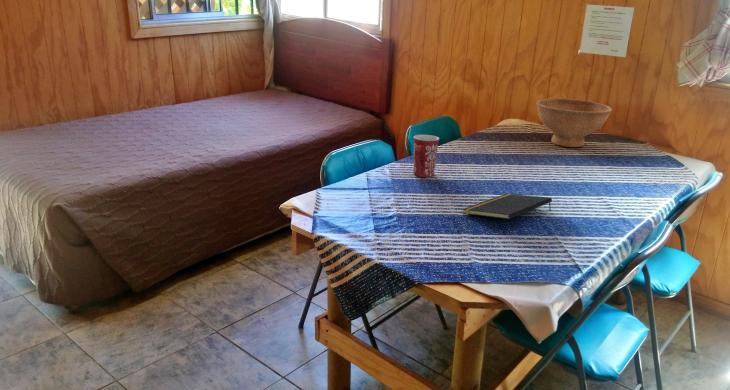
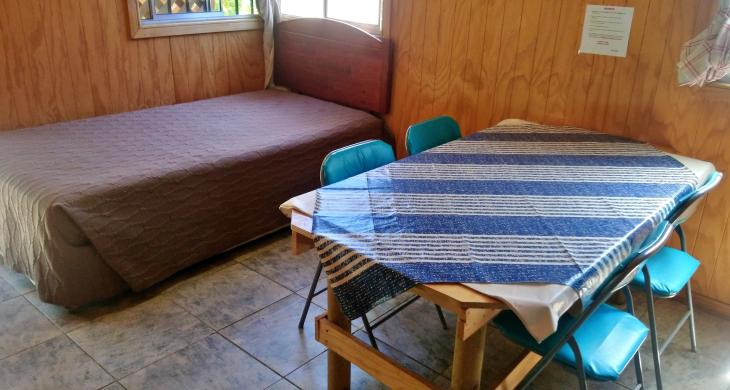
- bowl [536,98,613,148]
- mug [412,134,440,178]
- notepad [462,193,553,220]
